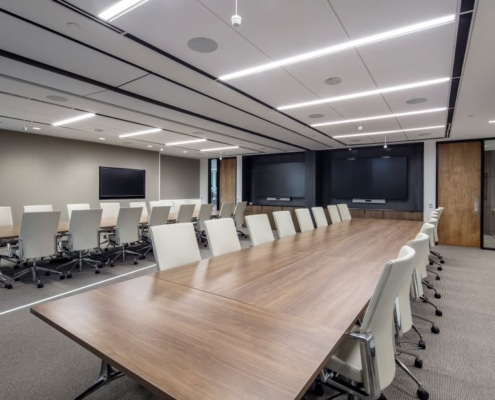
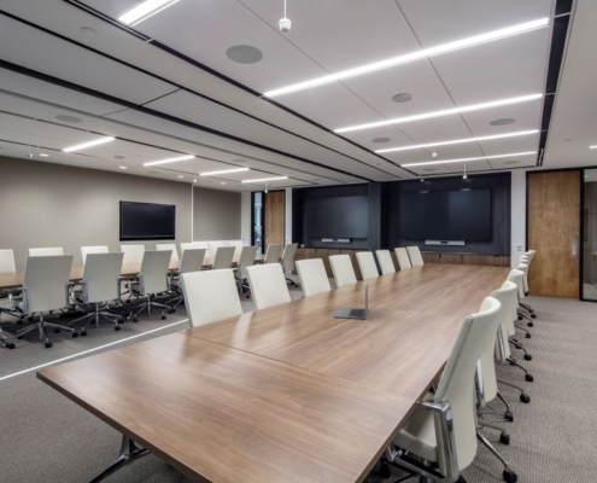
+ laptop [333,283,369,320]
